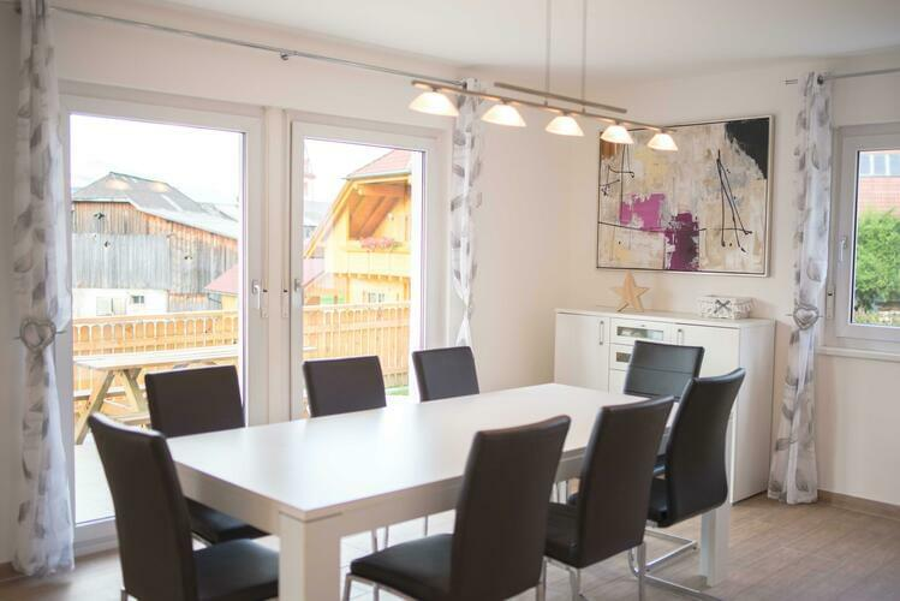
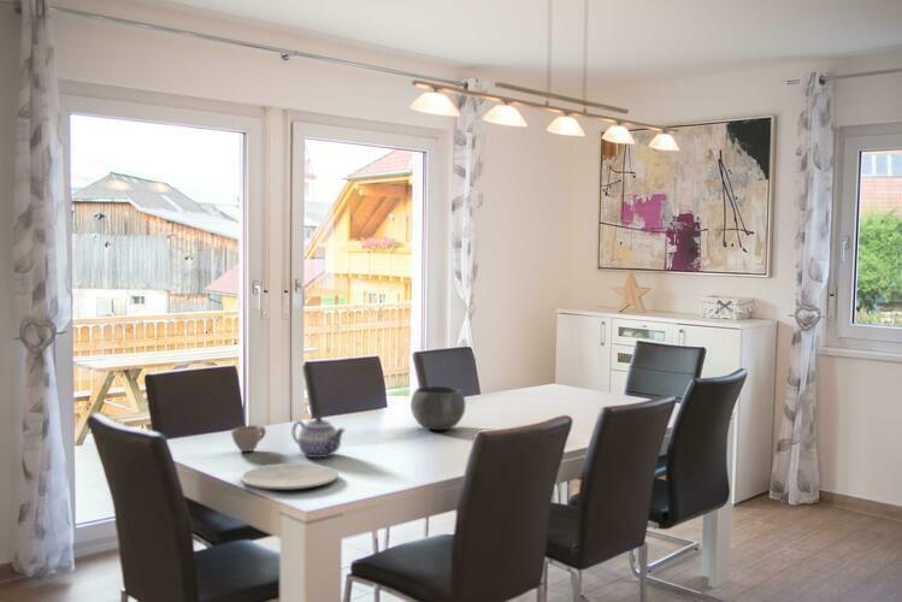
+ teapot [290,415,347,459]
+ cup [230,424,267,453]
+ bowl [409,385,466,431]
+ plate [238,462,340,490]
